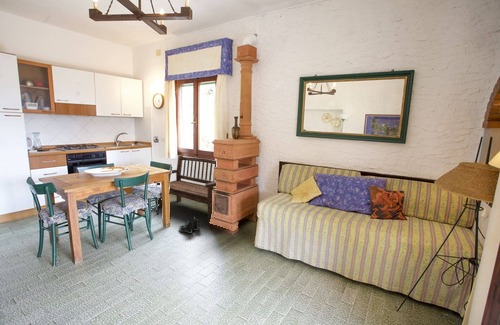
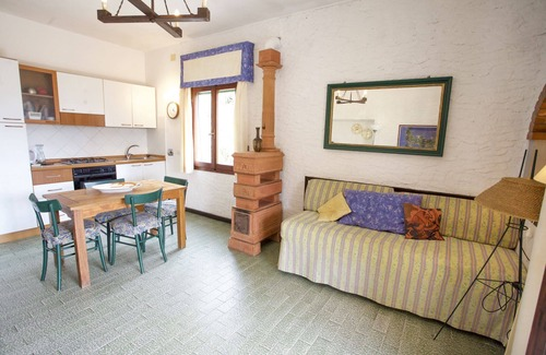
- bench [156,154,217,226]
- boots [178,216,201,235]
